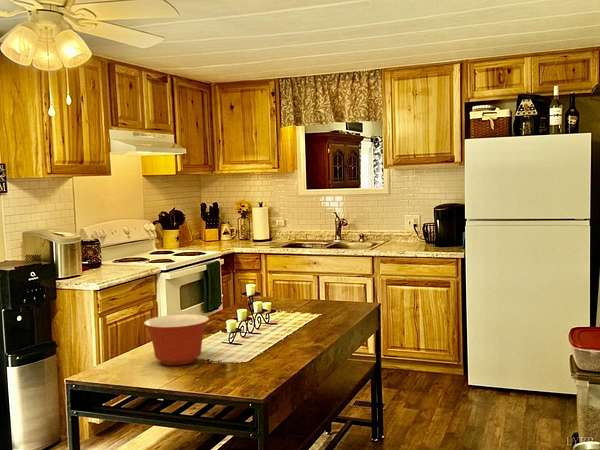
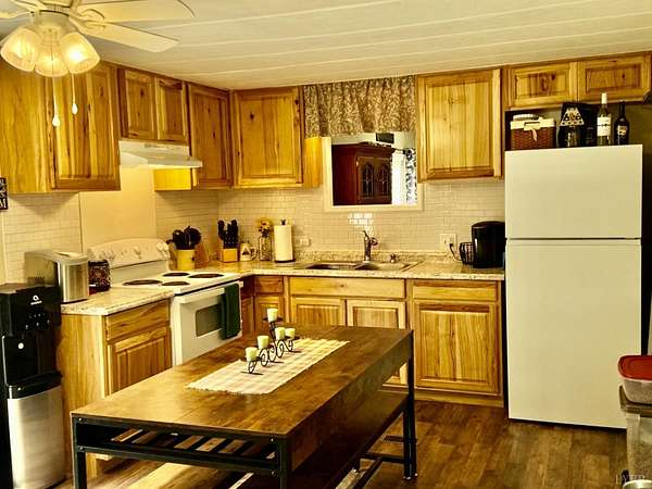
- mixing bowl [143,313,210,366]
